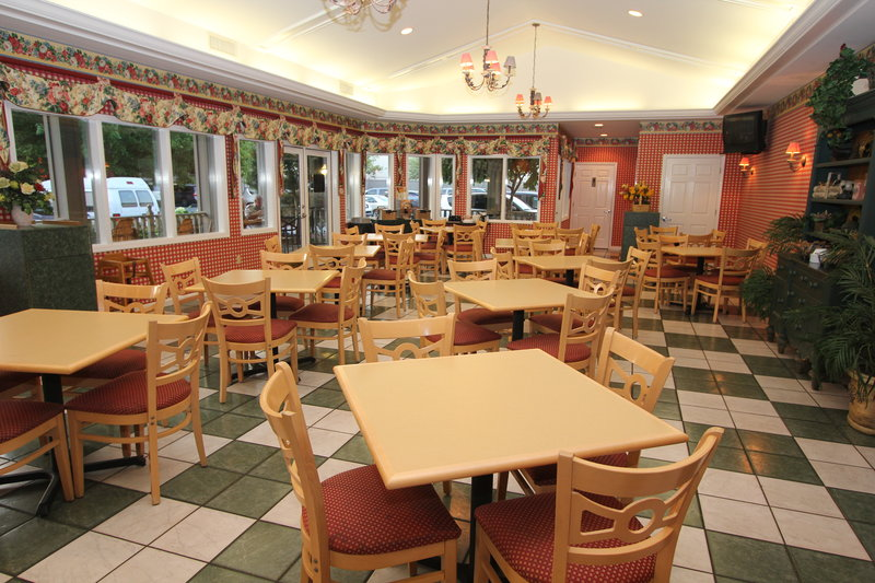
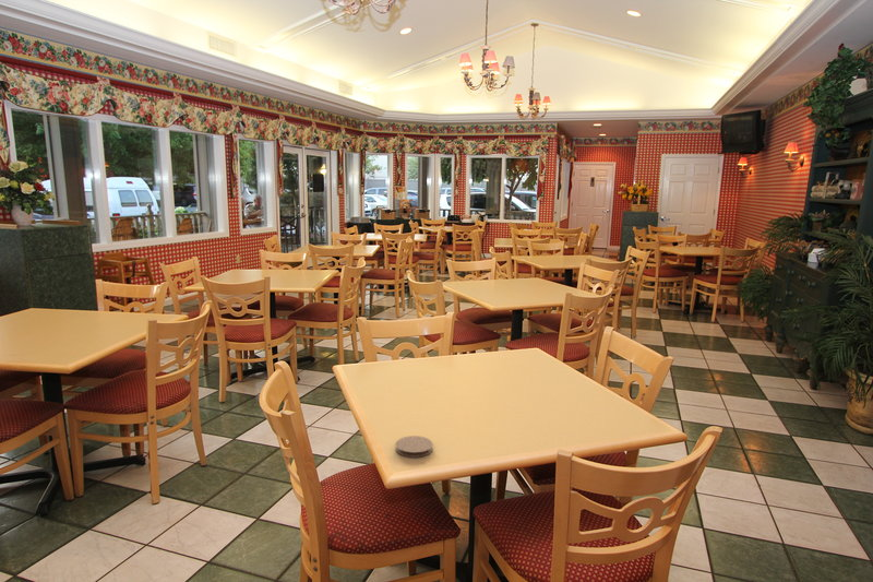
+ coaster [395,435,434,459]
